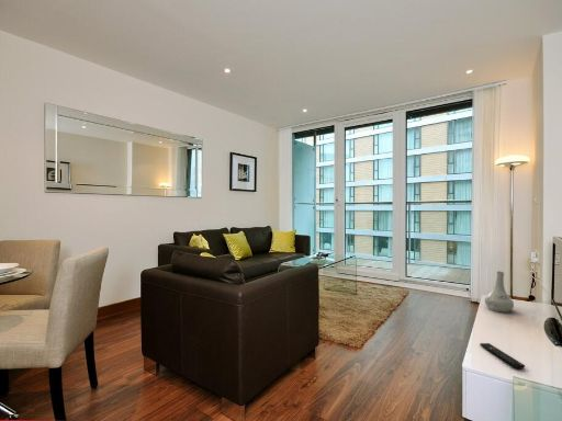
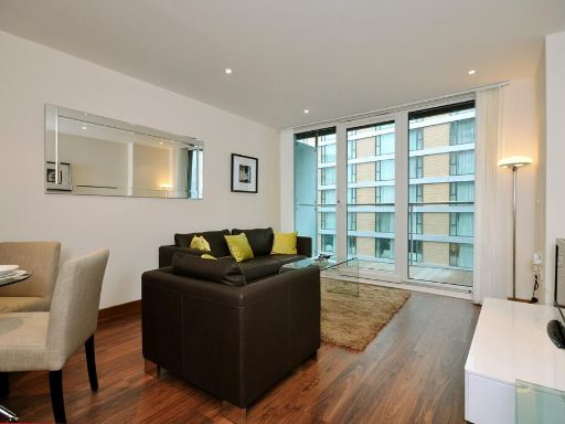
- vase [484,271,515,314]
- remote control [479,342,526,369]
